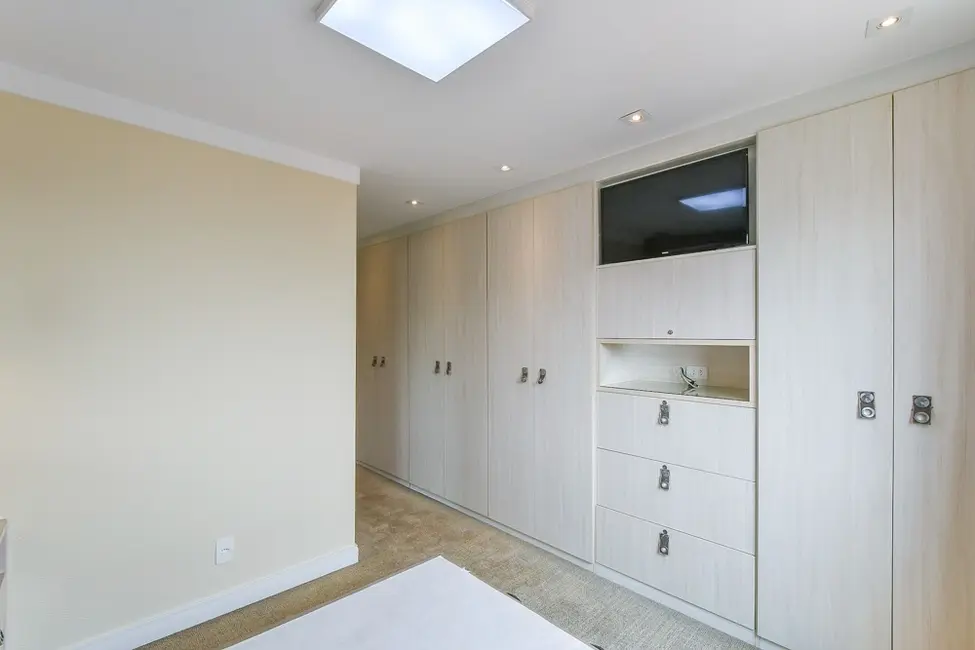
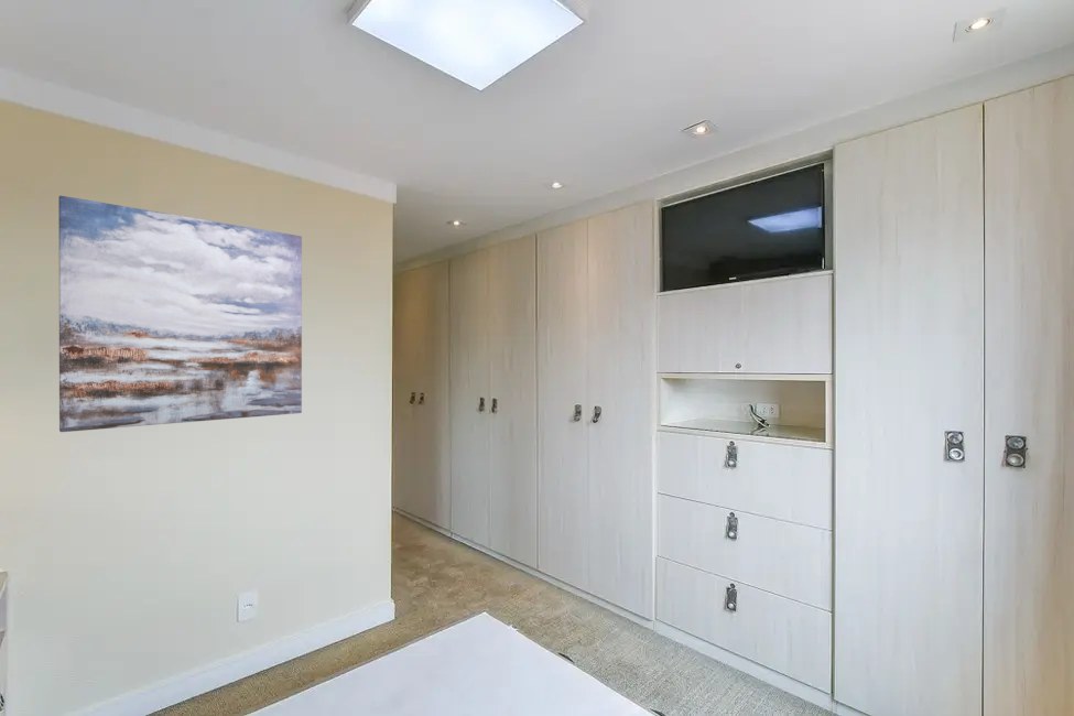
+ wall art [57,195,303,433]
